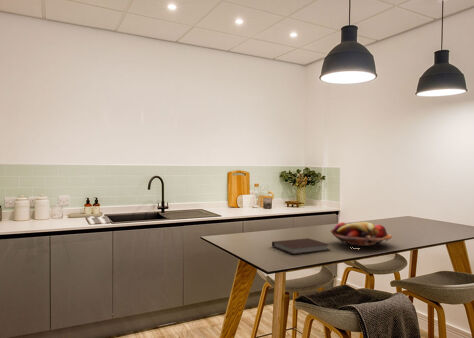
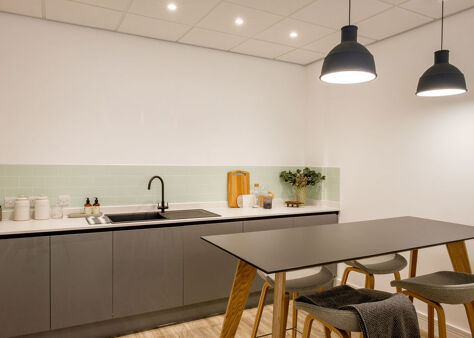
- notebook [271,237,331,255]
- fruit basket [330,221,393,249]
